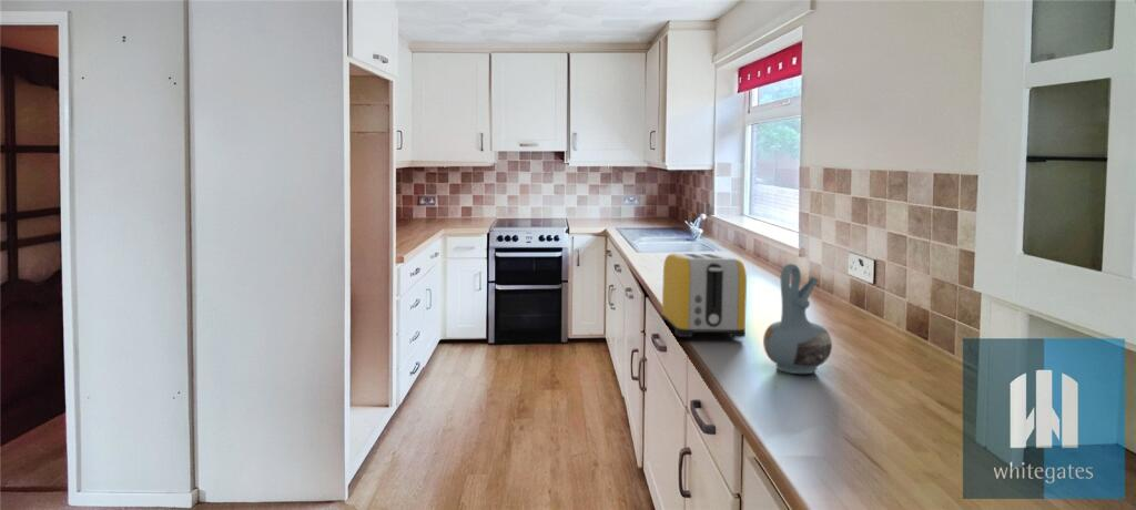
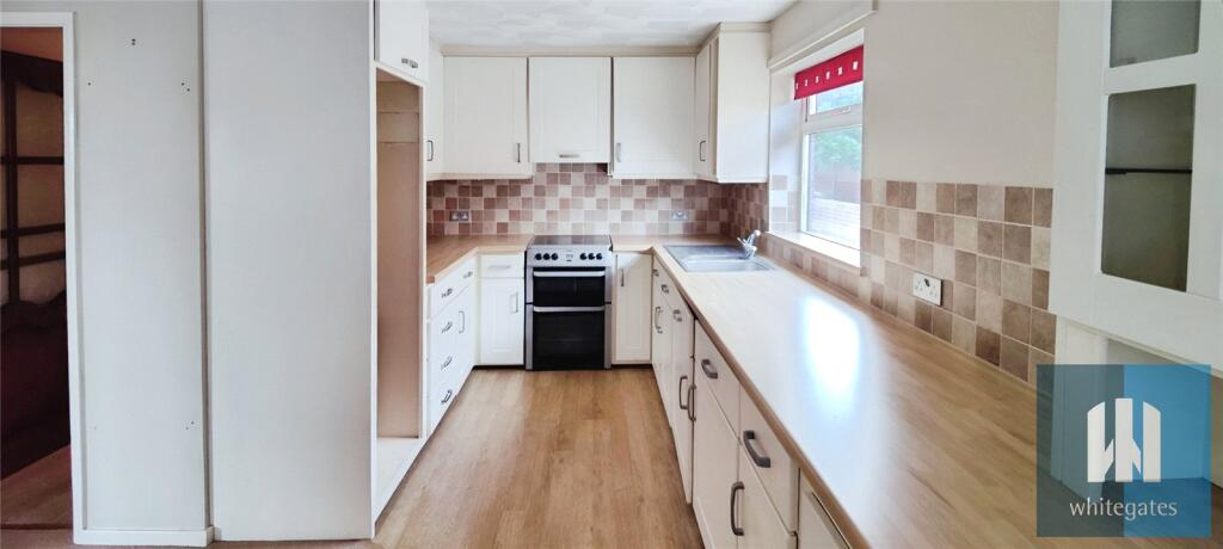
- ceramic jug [762,263,833,375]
- toaster [661,253,748,339]
